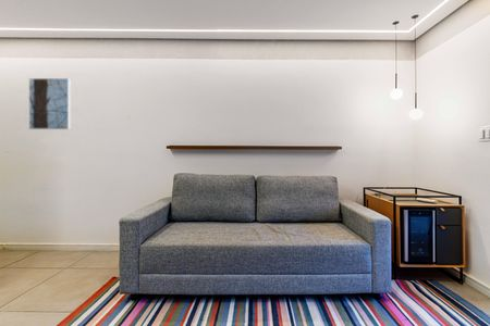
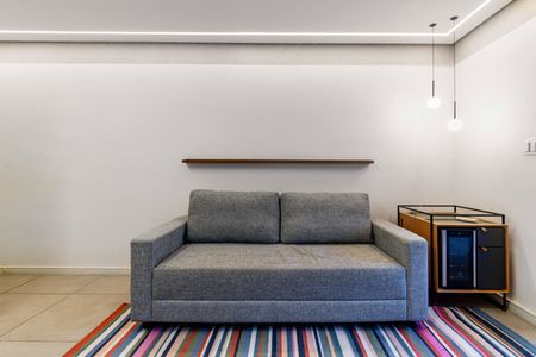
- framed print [28,77,72,130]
